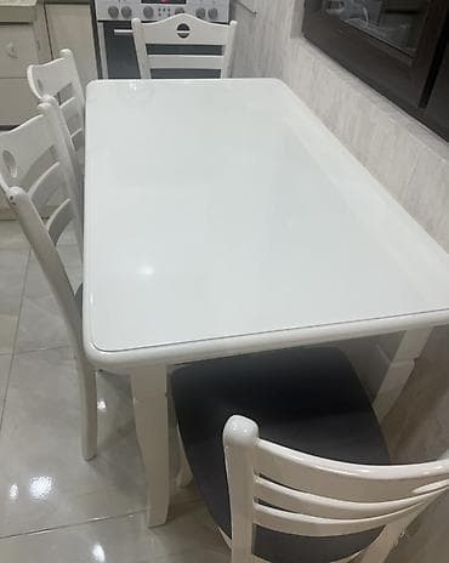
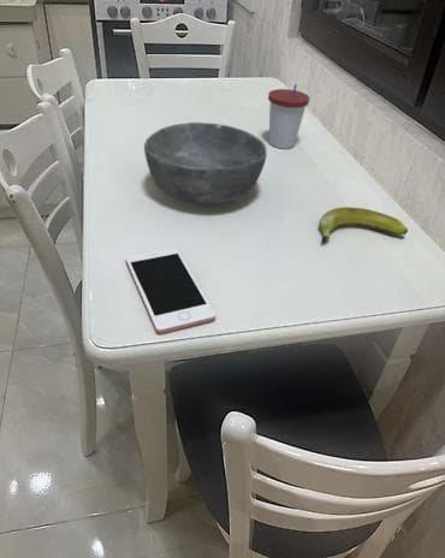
+ banana [318,206,409,244]
+ bowl [143,121,268,204]
+ cup [267,83,310,149]
+ cell phone [124,247,216,334]
